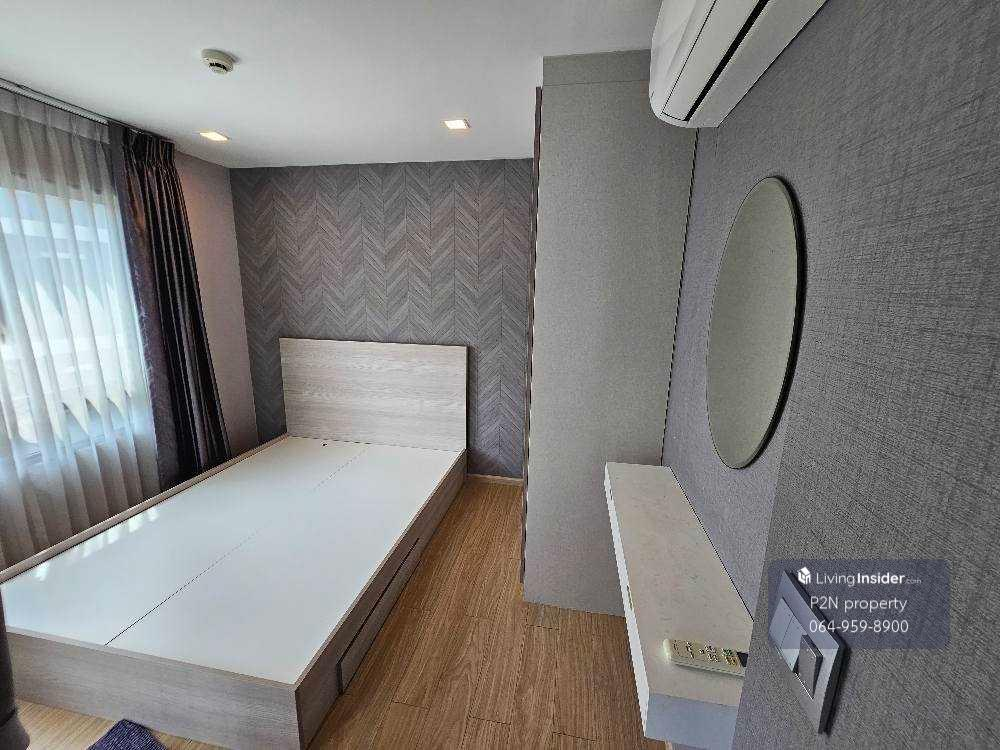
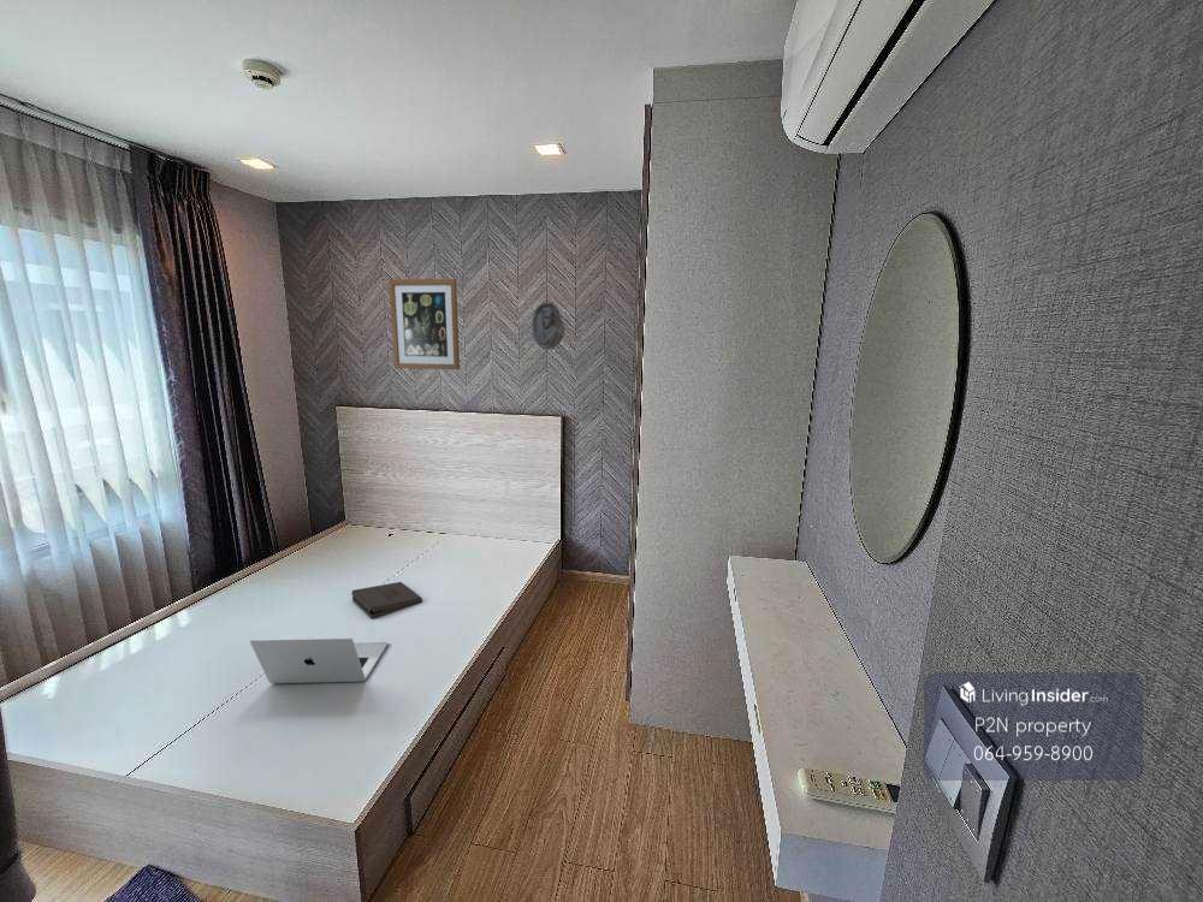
+ wall art [387,278,461,370]
+ laptop [249,636,389,684]
+ portrait medallion [531,301,565,350]
+ pizza box [350,581,423,619]
